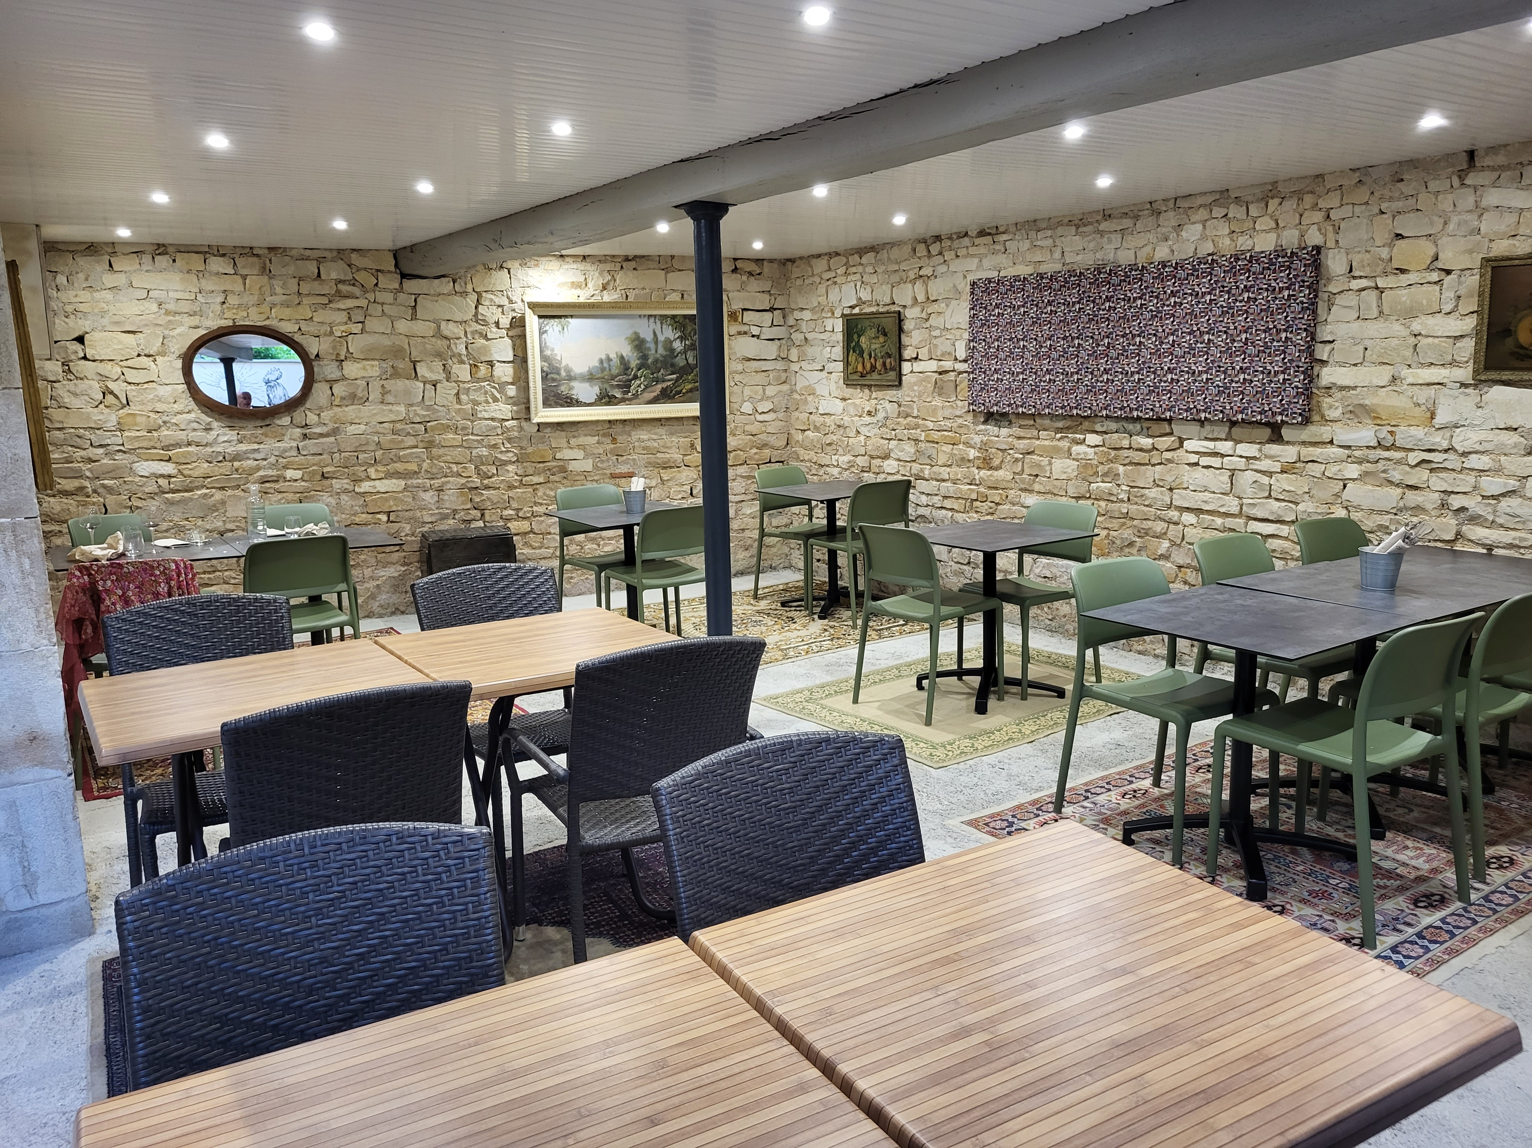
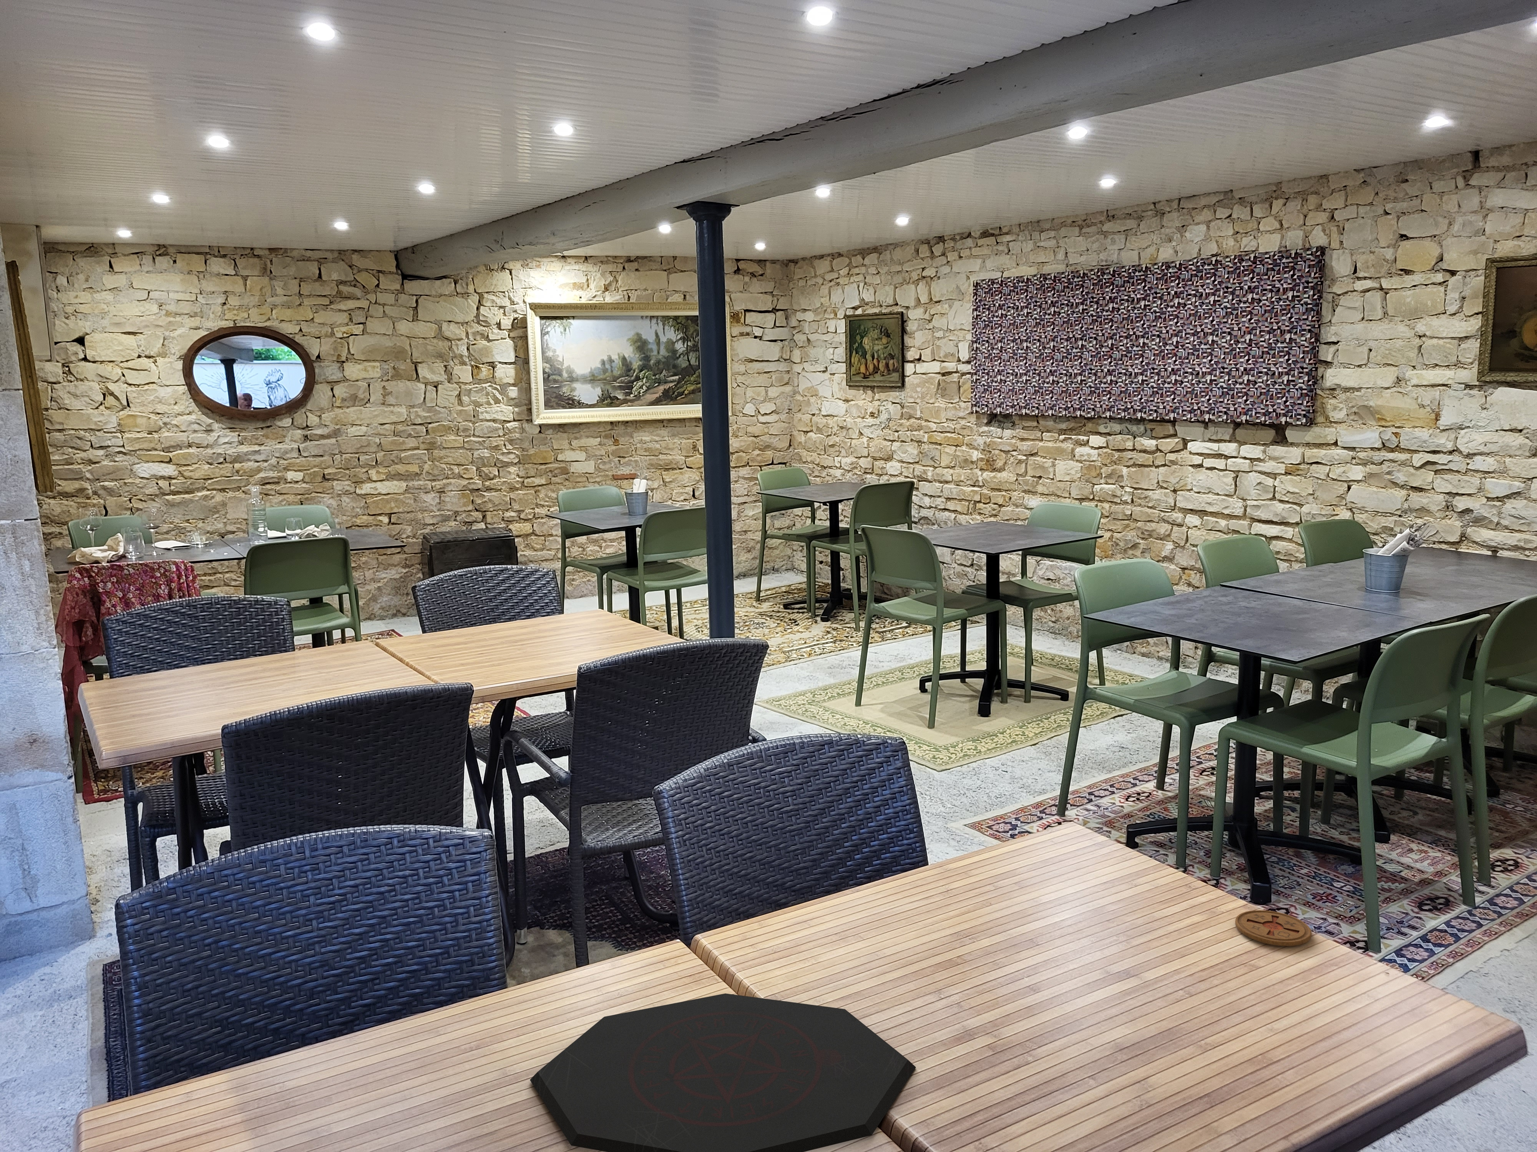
+ placemat [530,993,916,1152]
+ coaster [1234,910,1312,946]
